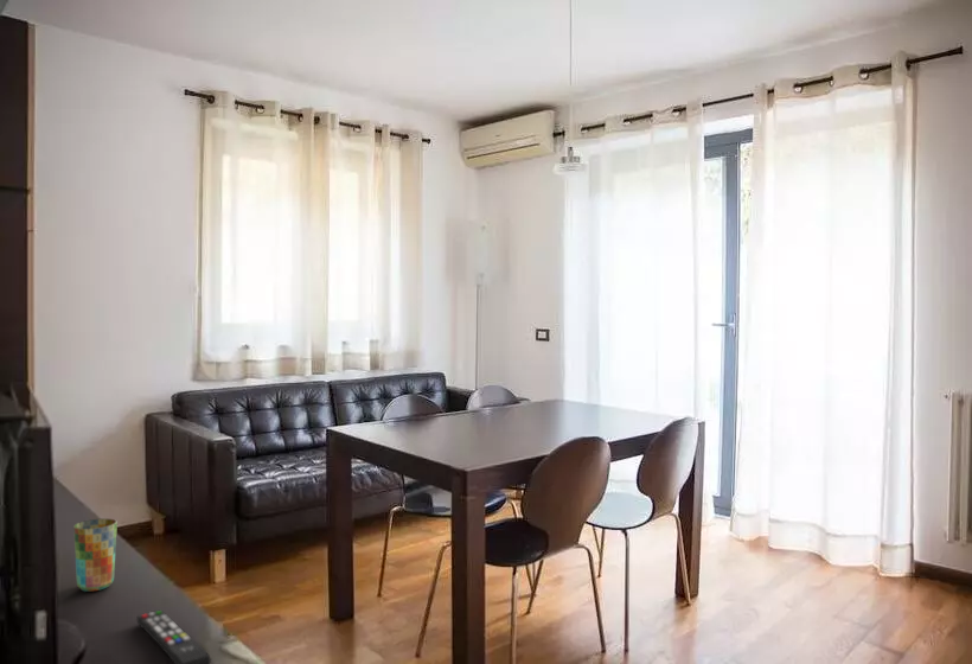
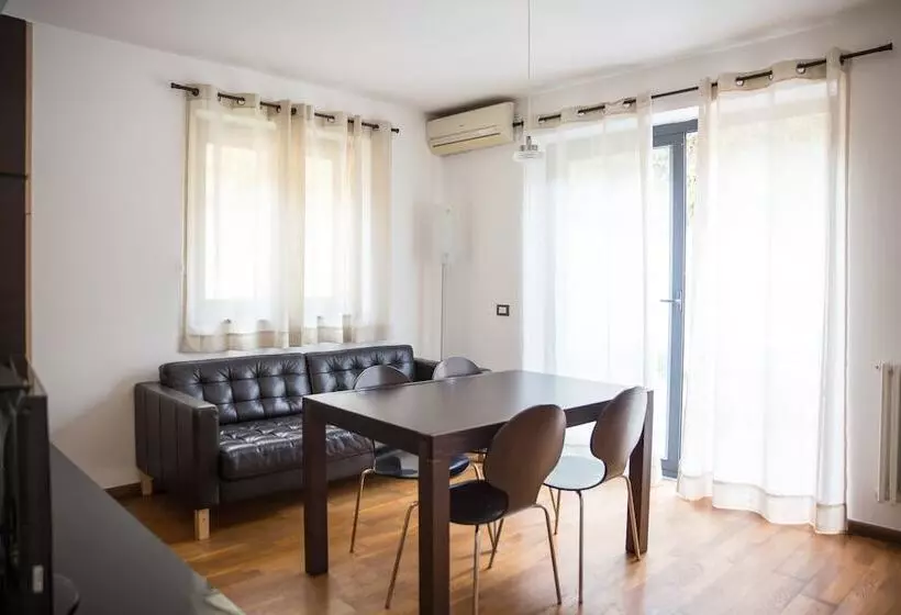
- cup [72,518,119,593]
- remote control [135,608,212,664]
